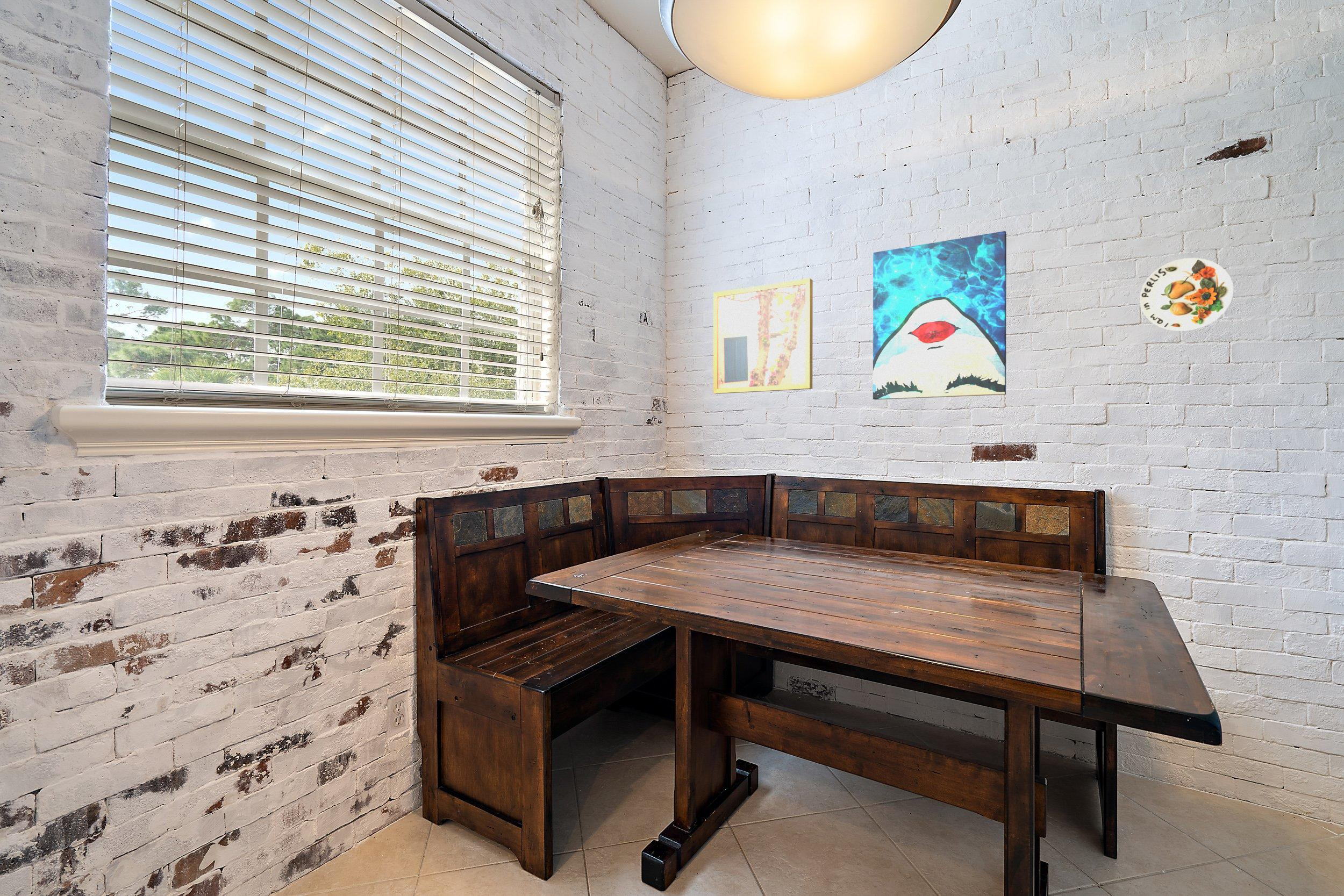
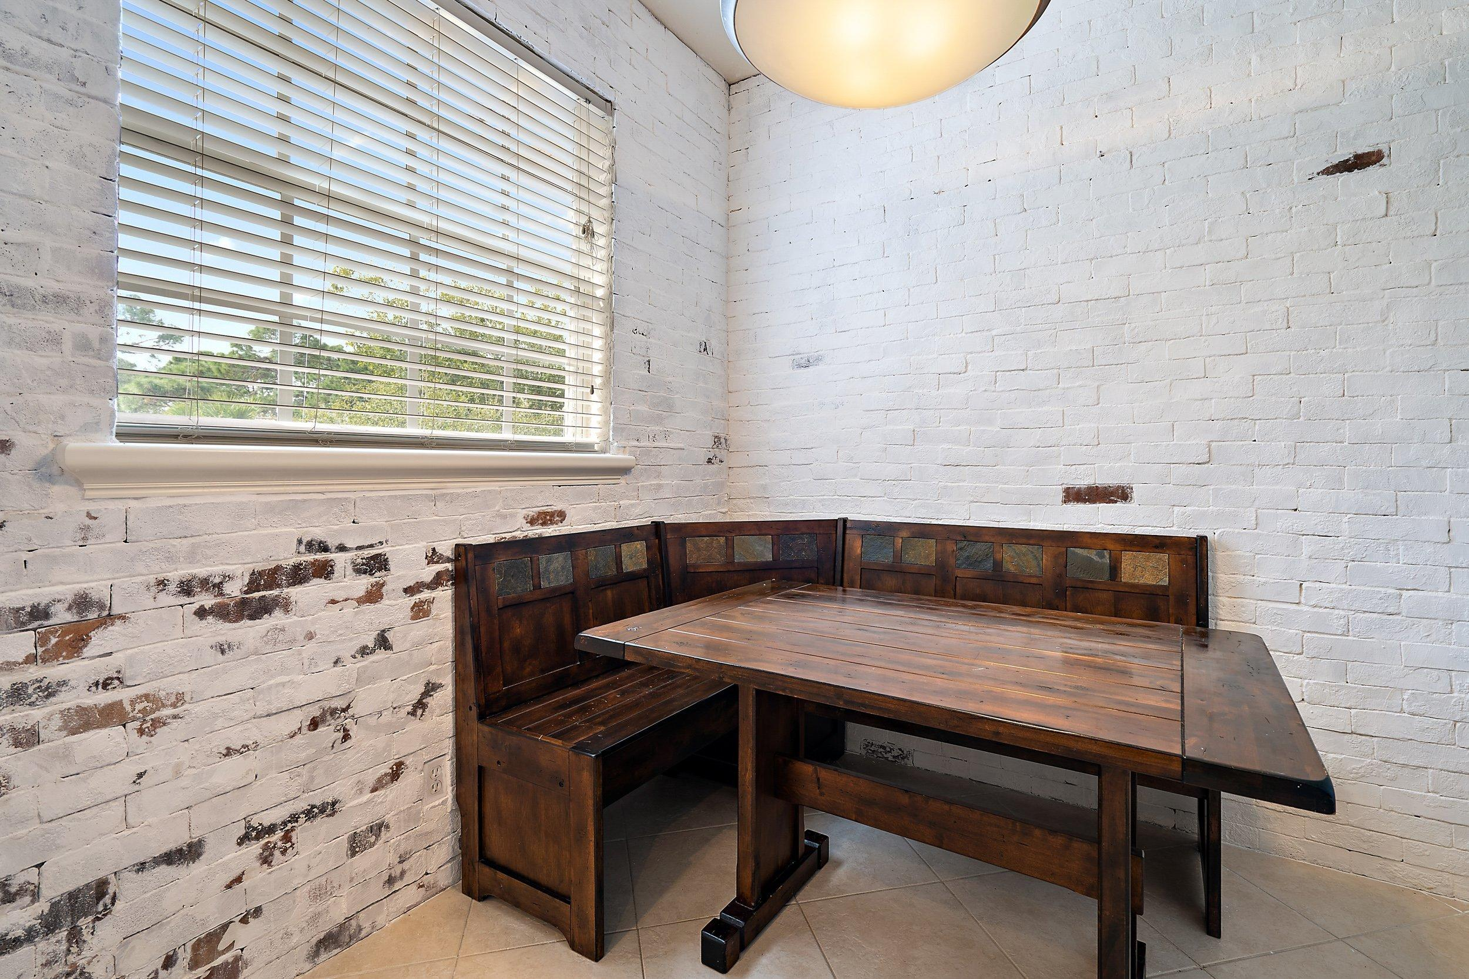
- wall art [713,278,813,395]
- decorative plate [1139,257,1234,332]
- wall art [873,231,1007,400]
